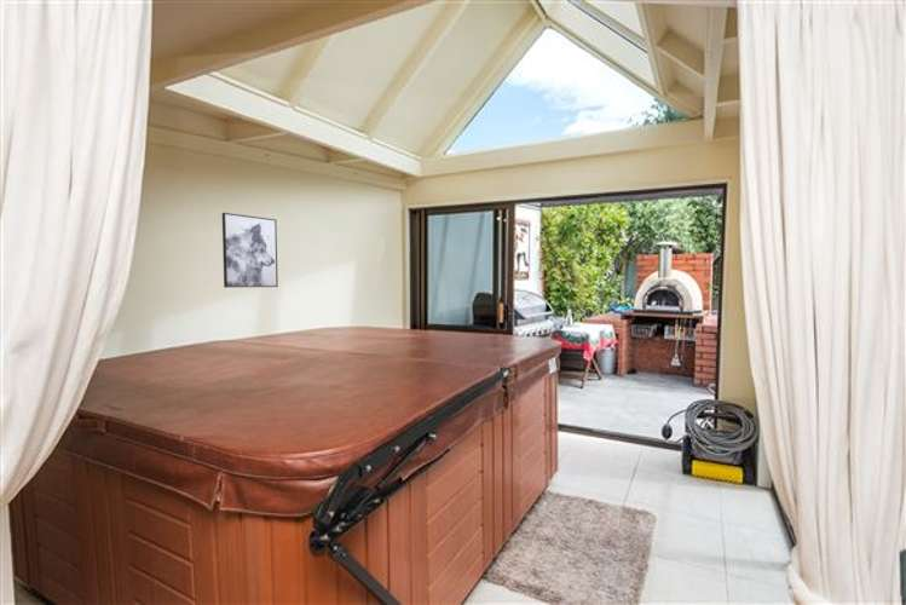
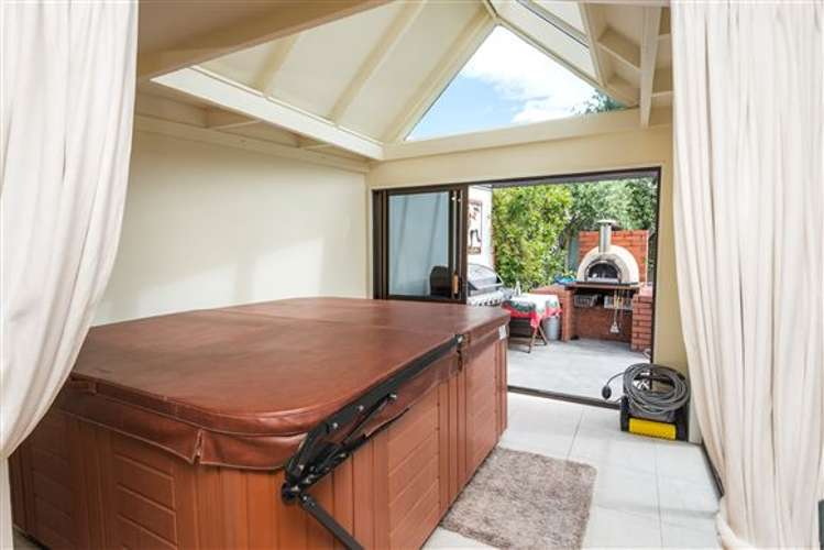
- wall art [221,212,279,289]
